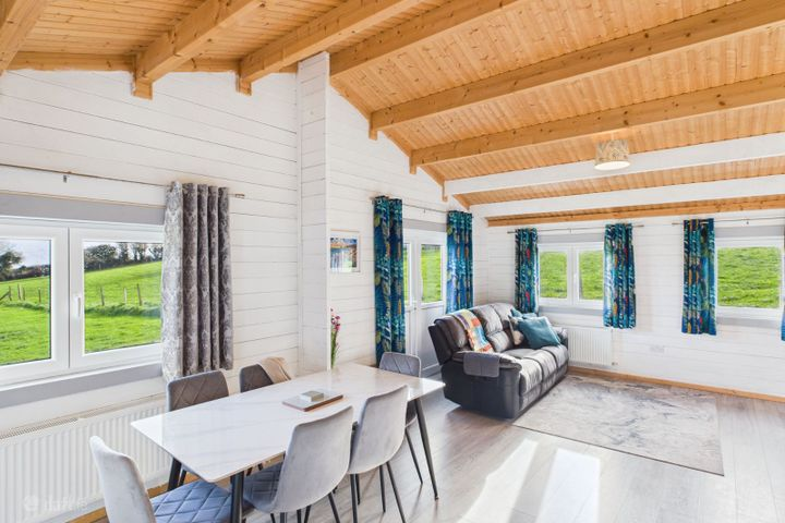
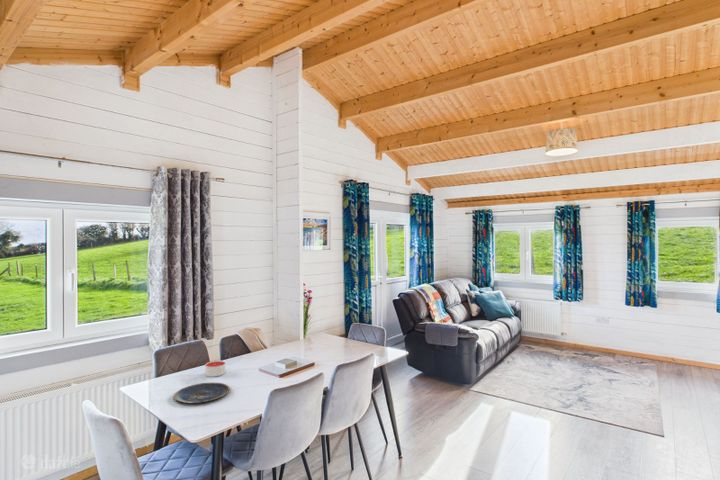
+ plate [173,381,231,404]
+ candle [204,360,227,378]
